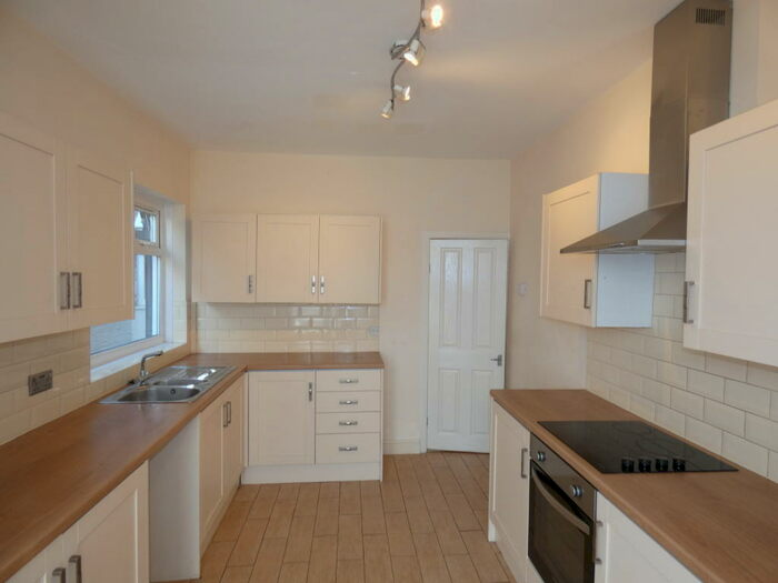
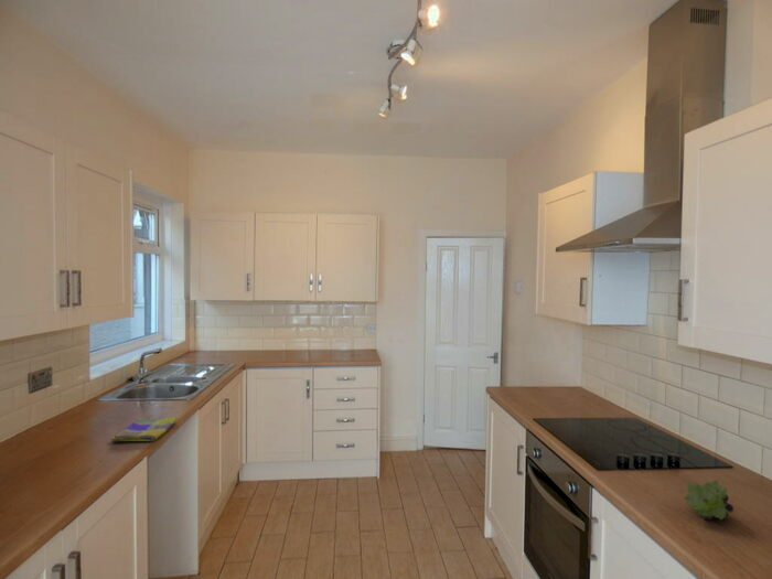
+ dish towel [109,416,178,442]
+ fruit [683,480,735,522]
